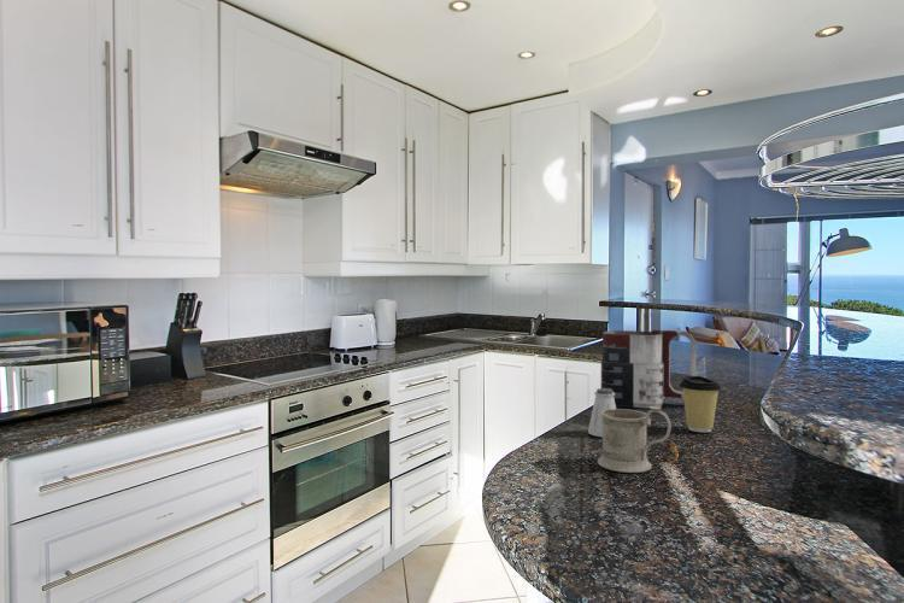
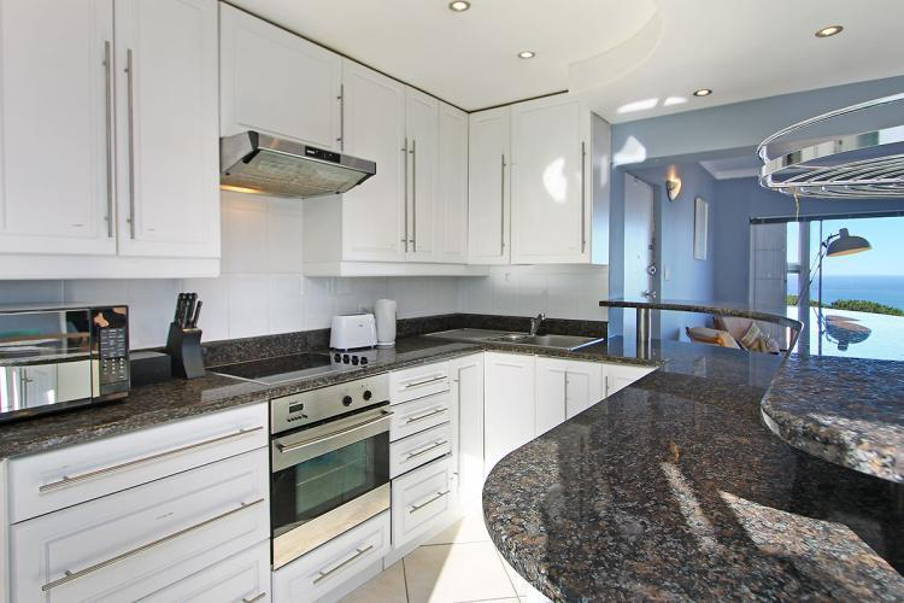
- mug [597,406,673,474]
- coffee cup [679,375,723,433]
- mug [600,328,698,410]
- saltshaker [587,387,617,438]
